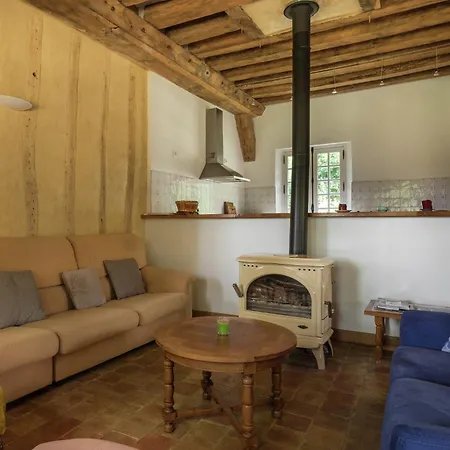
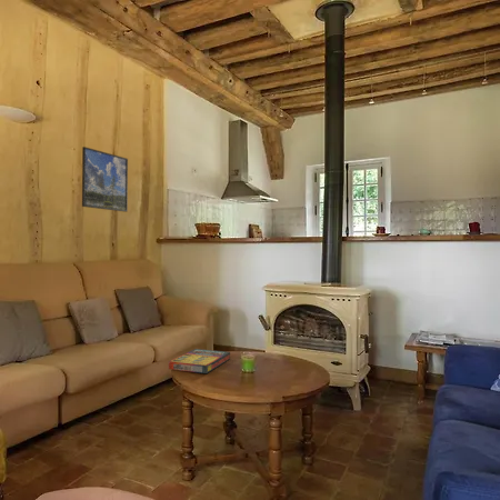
+ game compilation box [167,348,231,374]
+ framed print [81,146,129,213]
